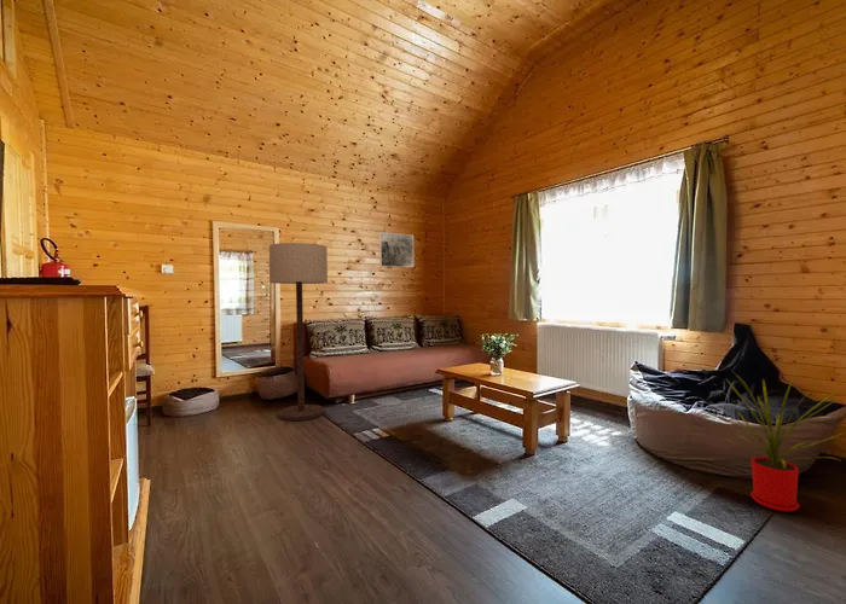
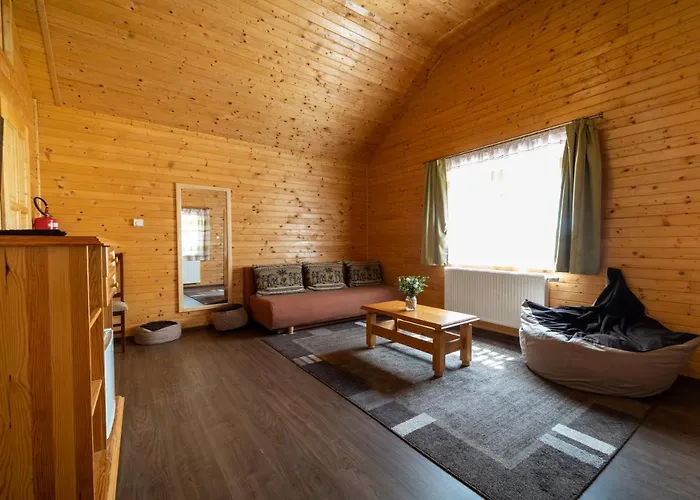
- floor lamp [268,242,329,422]
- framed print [378,231,415,268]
- house plant [712,370,845,513]
